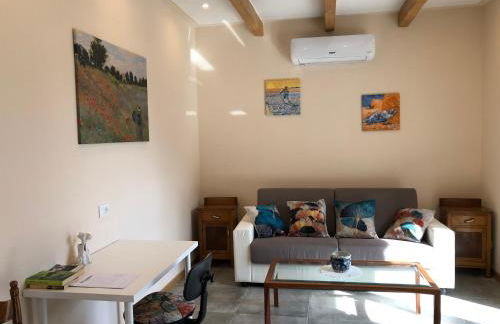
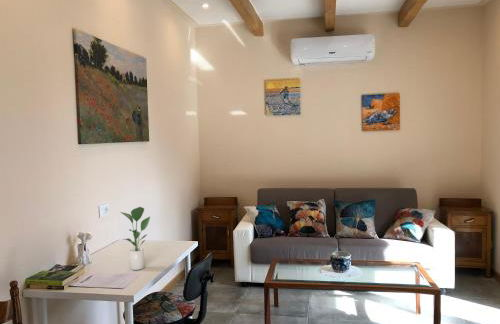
+ potted plant [119,206,151,271]
